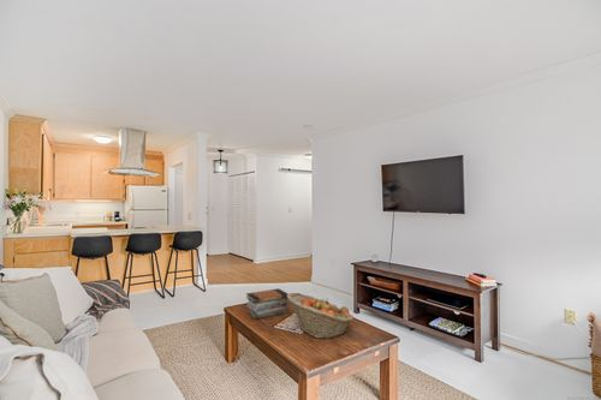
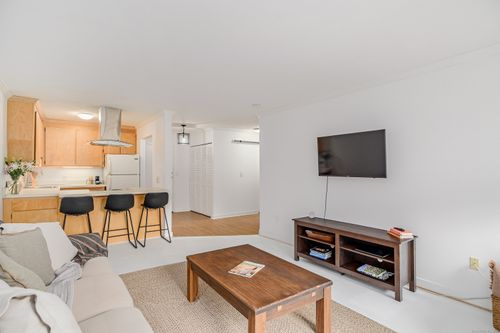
- fruit basket [287,292,355,340]
- book stack [245,287,290,320]
